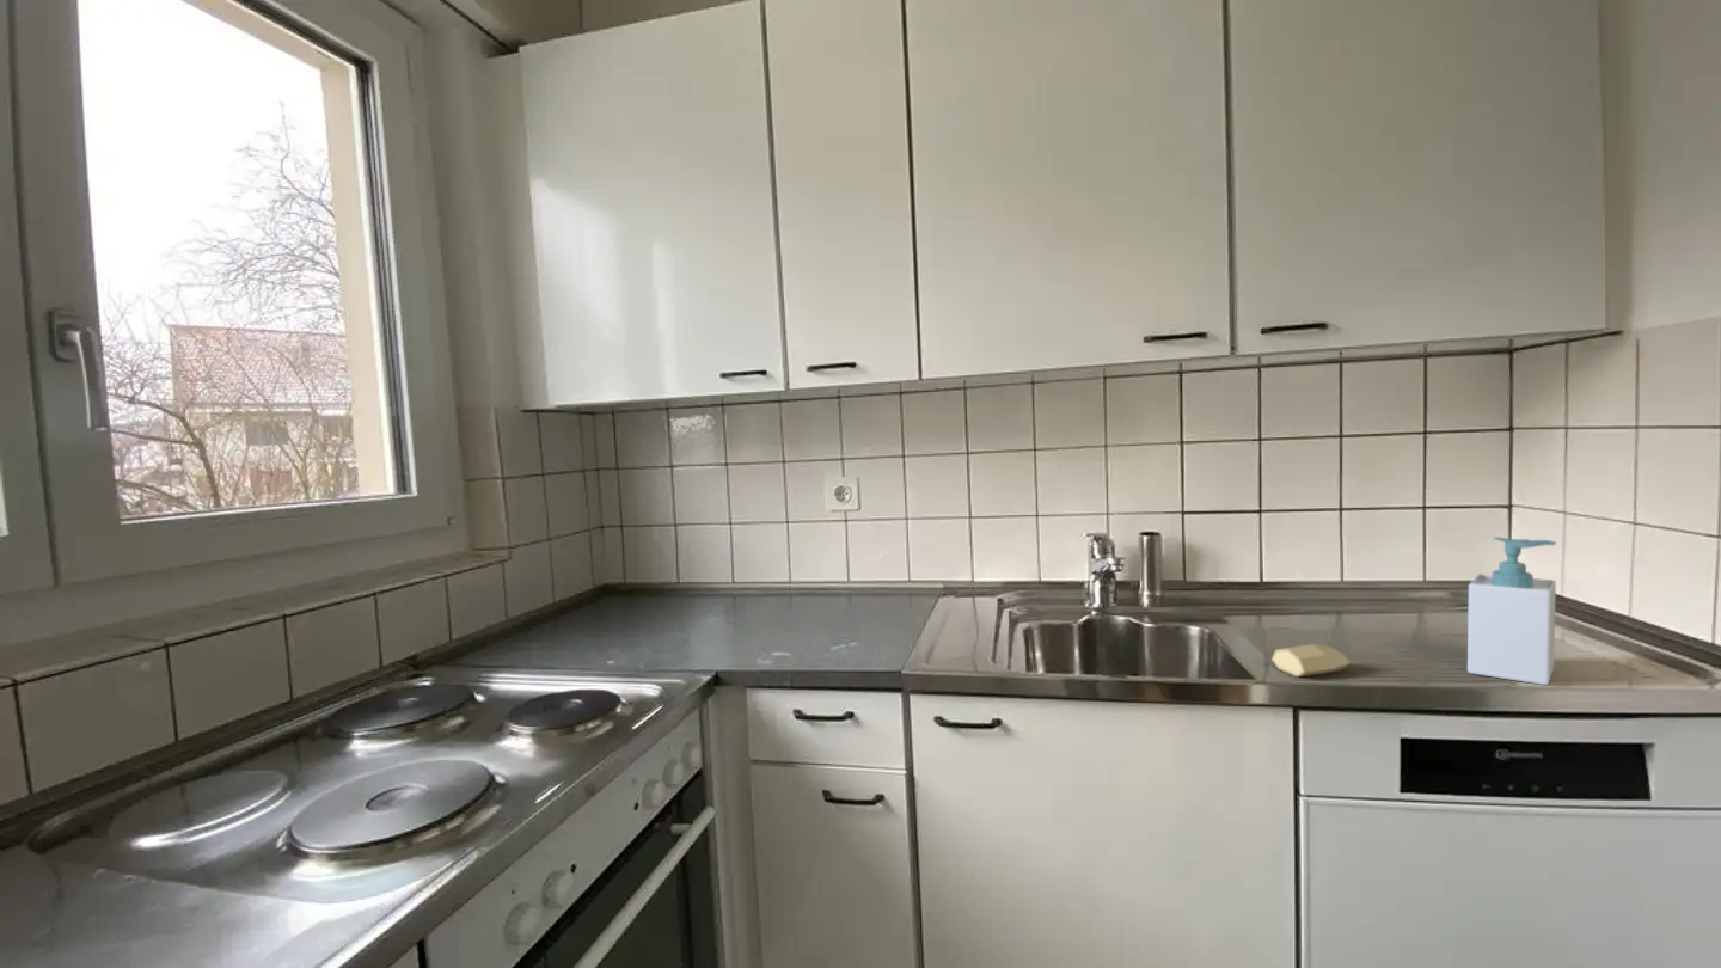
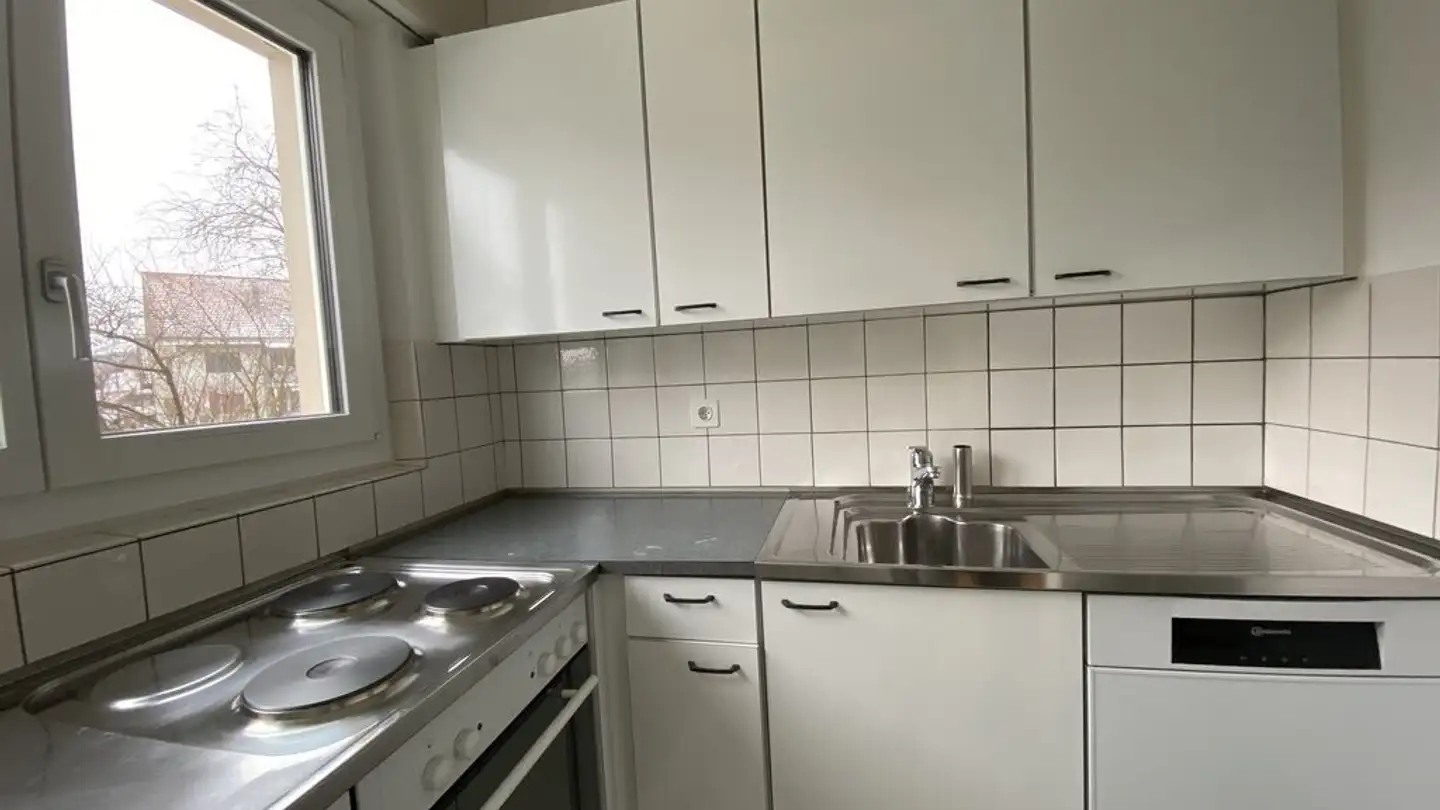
- soap bar [1270,643,1352,678]
- soap bottle [1466,535,1557,686]
